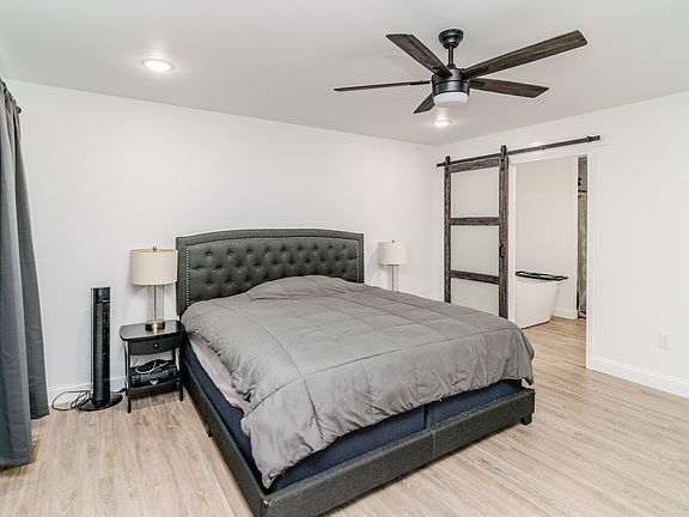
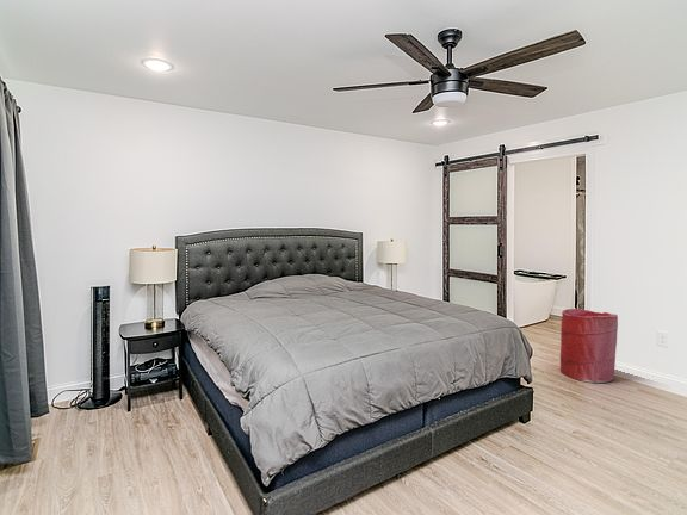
+ laundry hamper [559,308,619,384]
